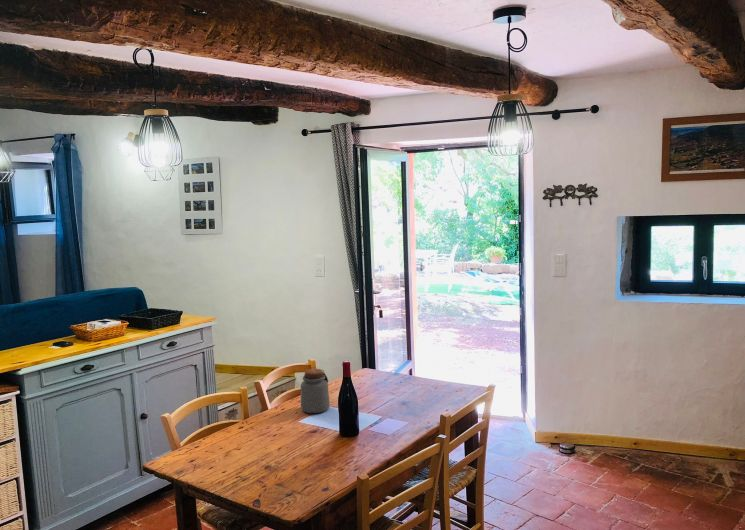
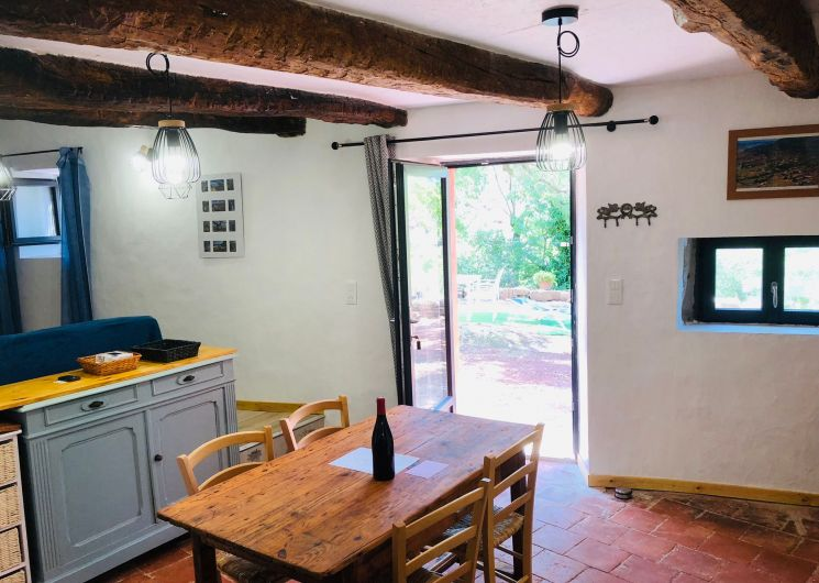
- jar [300,368,331,414]
